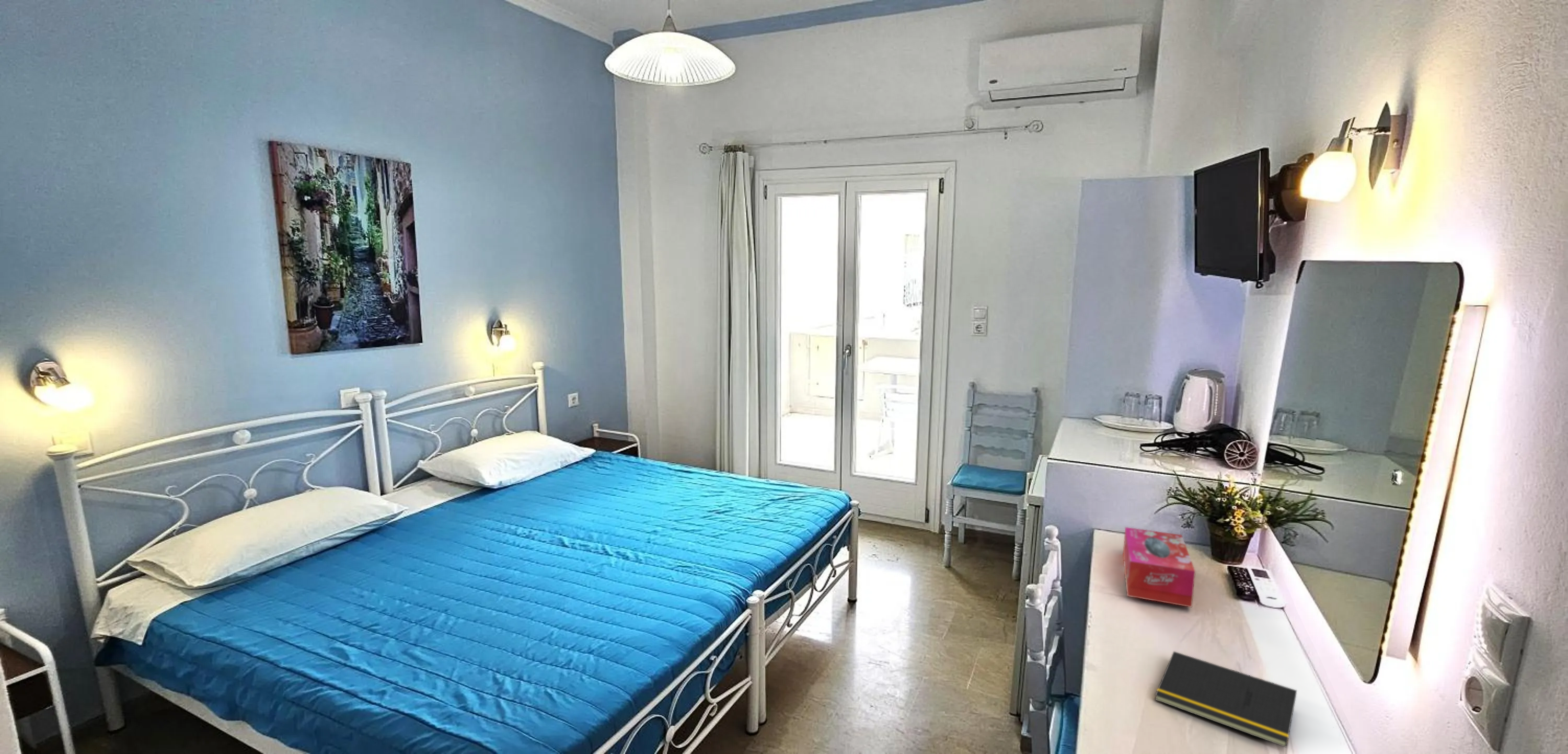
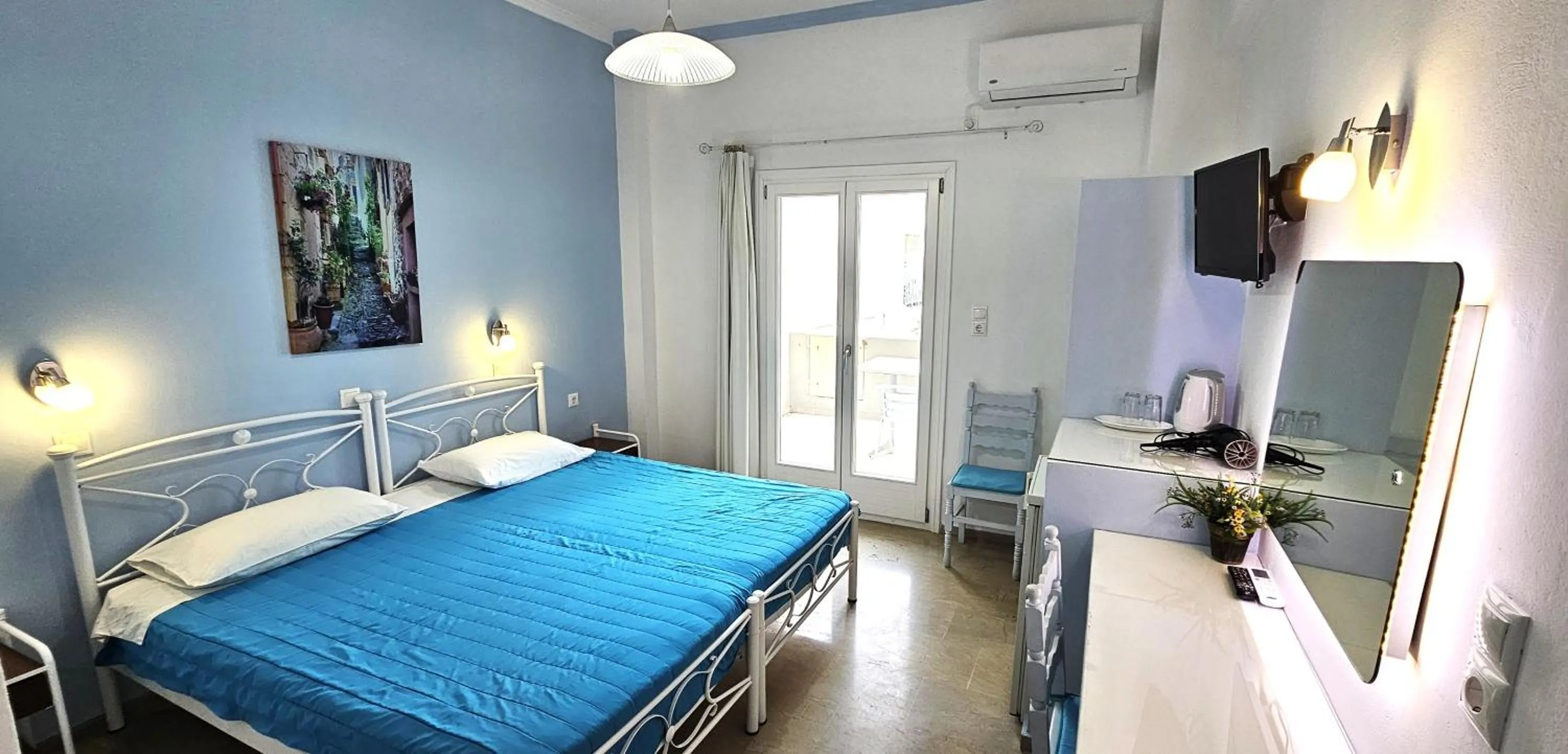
- notepad [1155,650,1298,748]
- tissue box [1122,527,1196,608]
